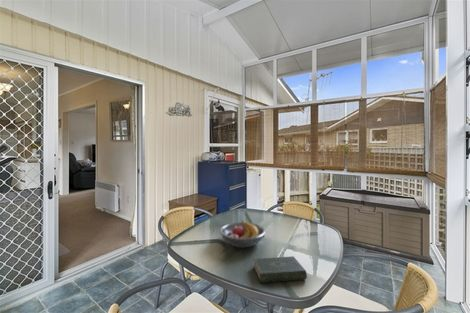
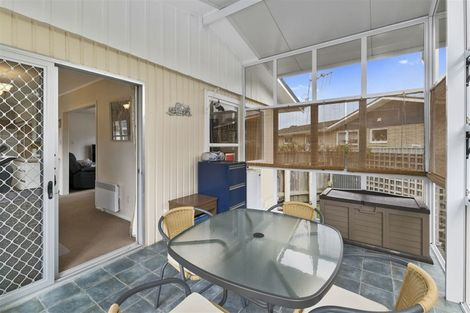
- fruit bowl [219,220,267,248]
- book [253,255,308,284]
